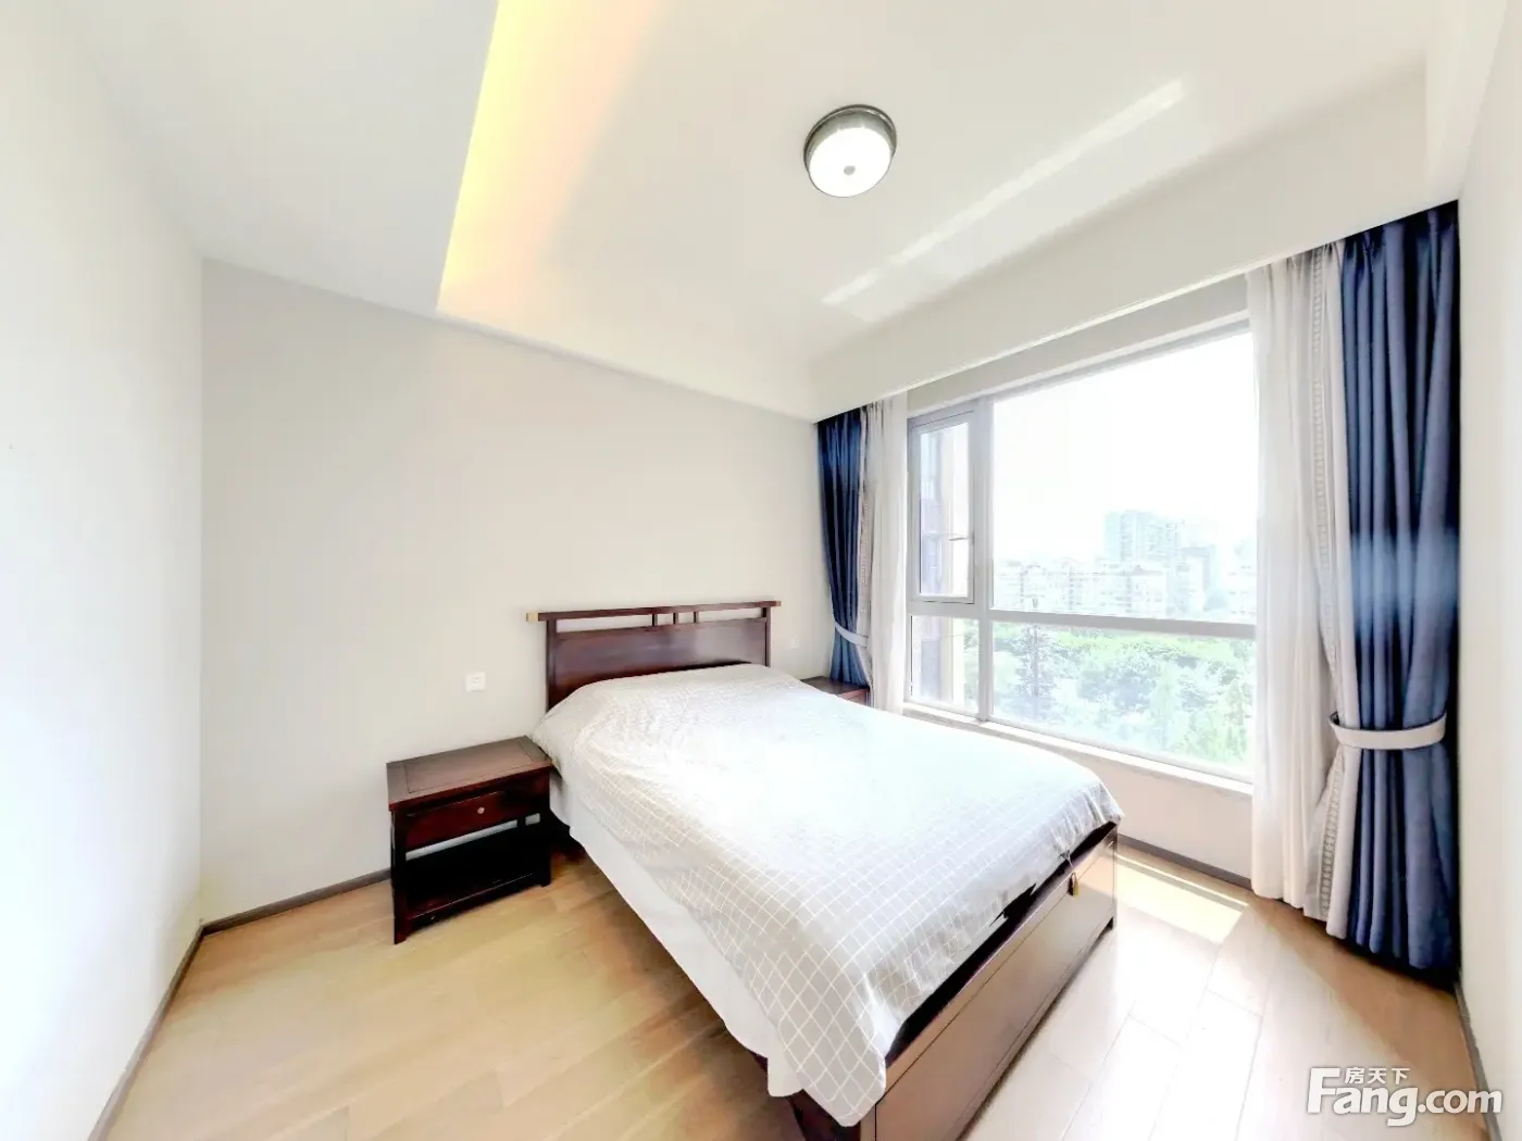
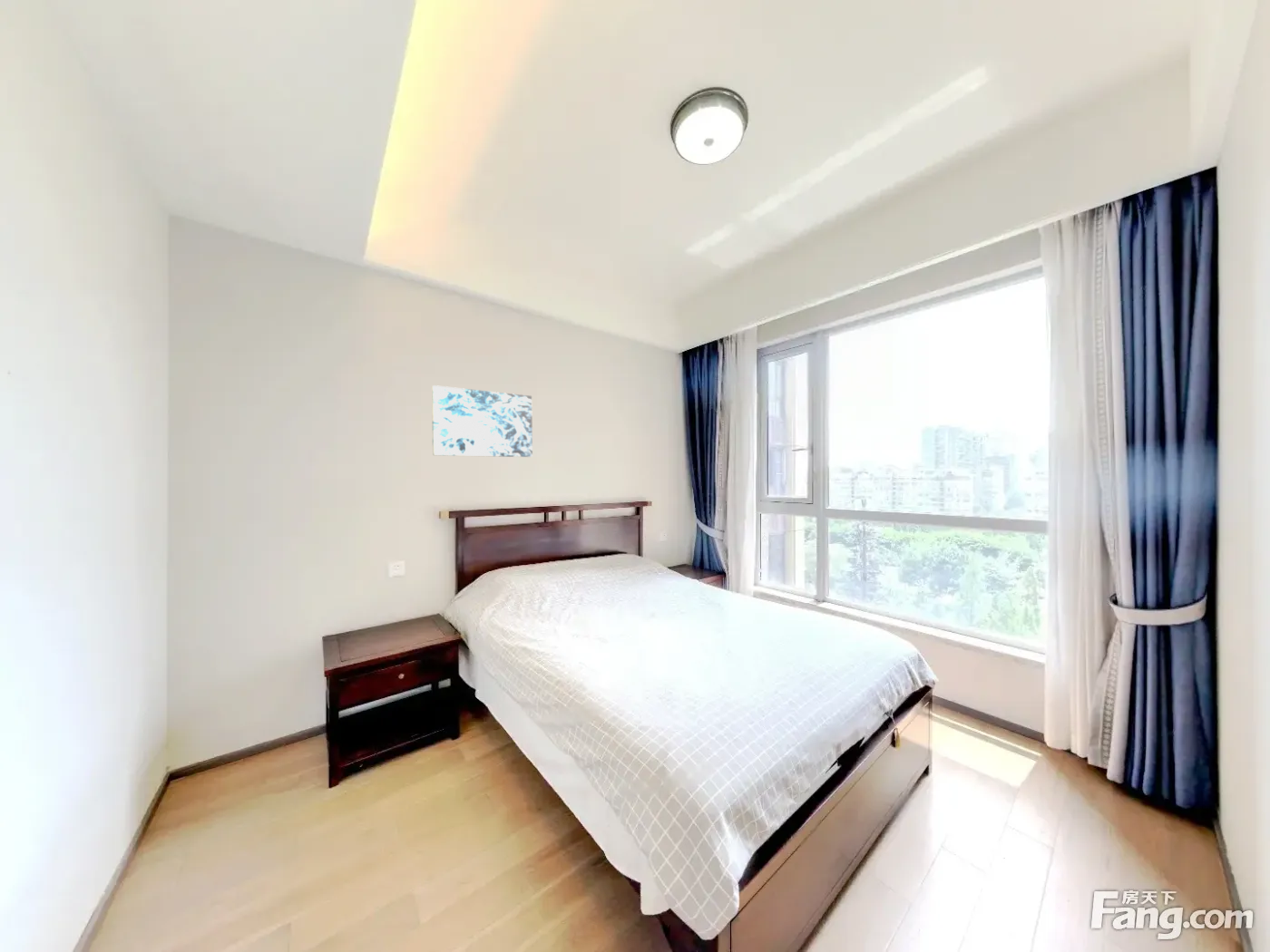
+ wall art [431,384,533,458]
